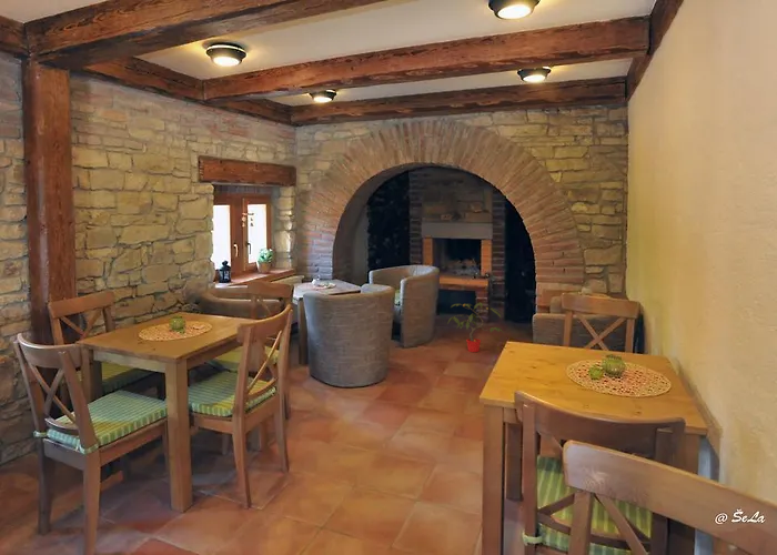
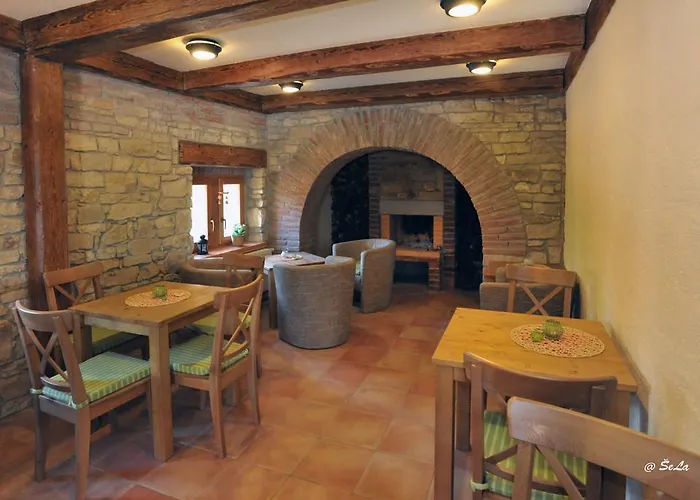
- potted plant [446,301,505,353]
